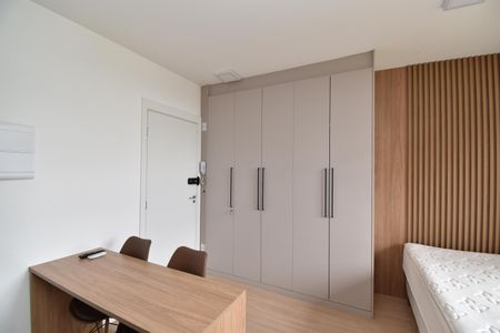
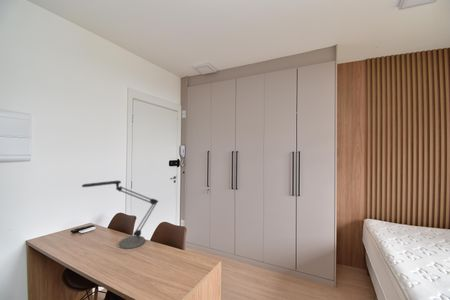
+ desk lamp [81,180,159,249]
